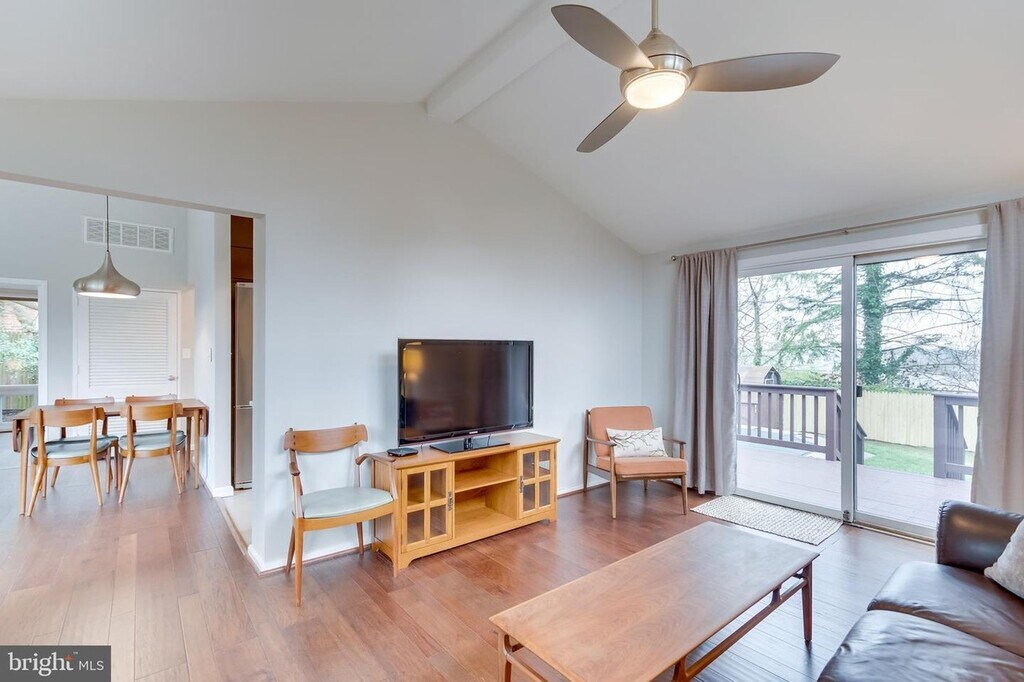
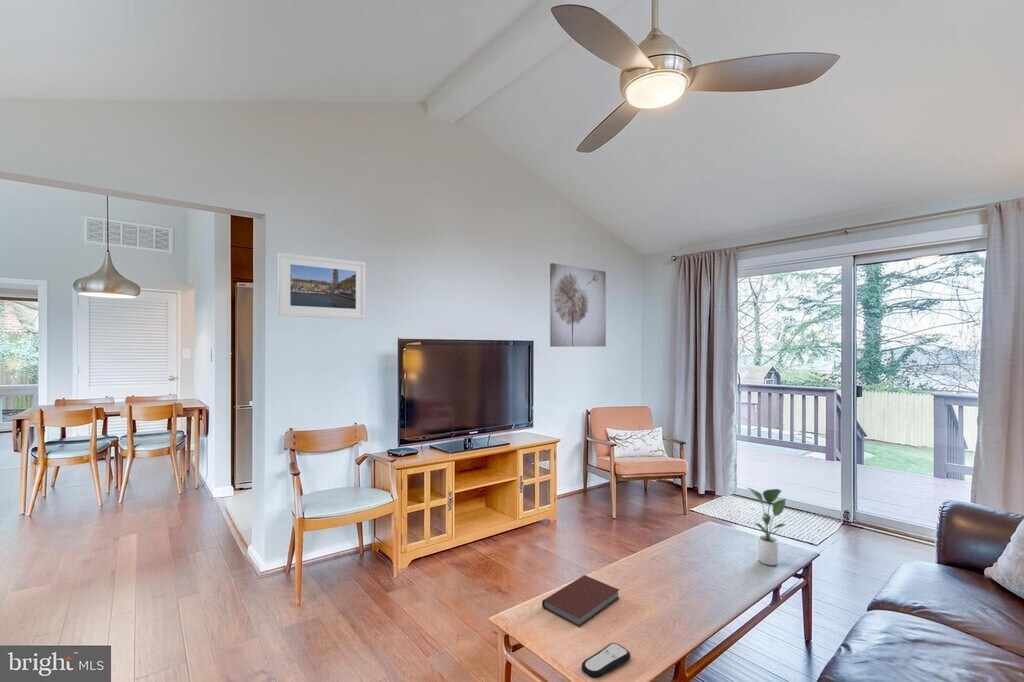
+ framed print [277,251,367,320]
+ book [541,574,620,628]
+ wall art [549,262,607,348]
+ potted plant [745,486,787,566]
+ remote control [580,642,631,679]
